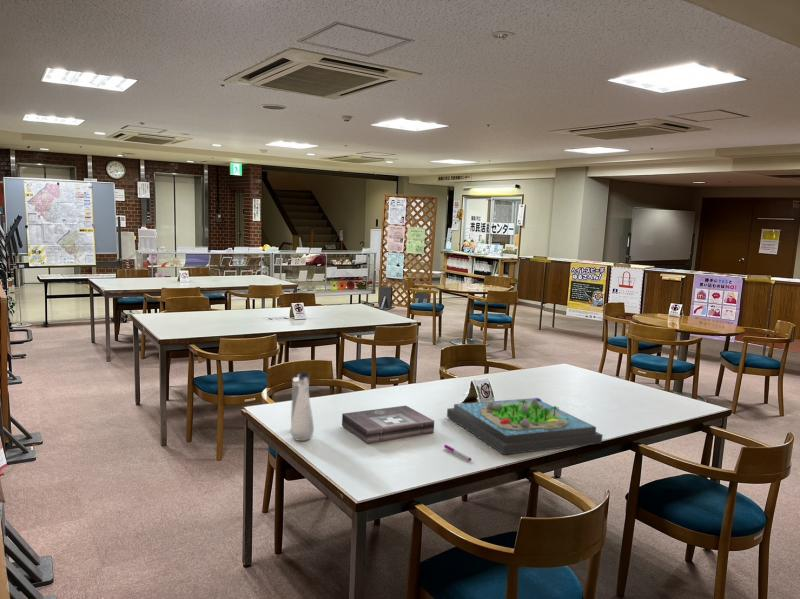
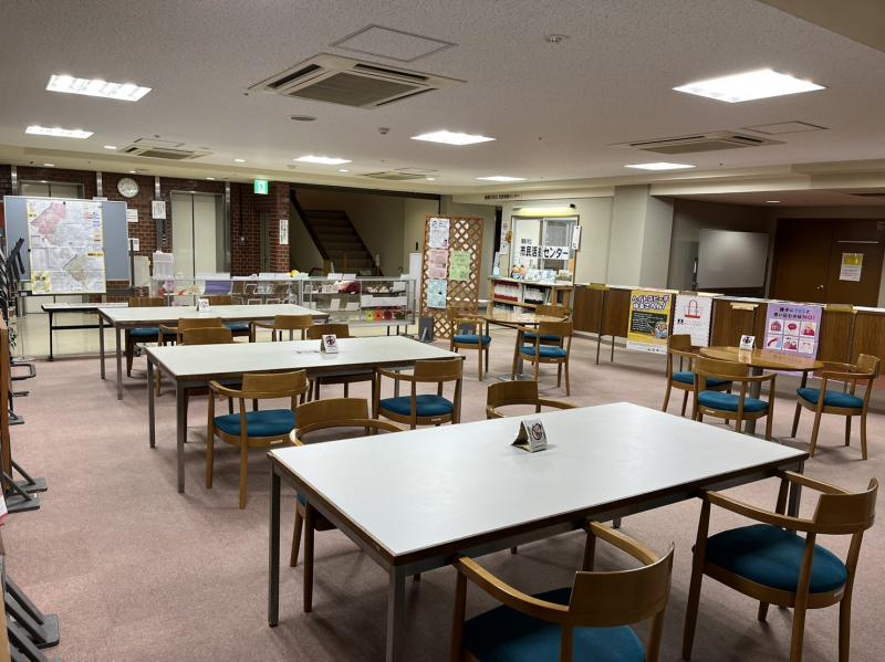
- pen [443,444,472,462]
- first aid kit [341,405,435,444]
- board game [446,397,603,456]
- water bottle [290,371,315,442]
